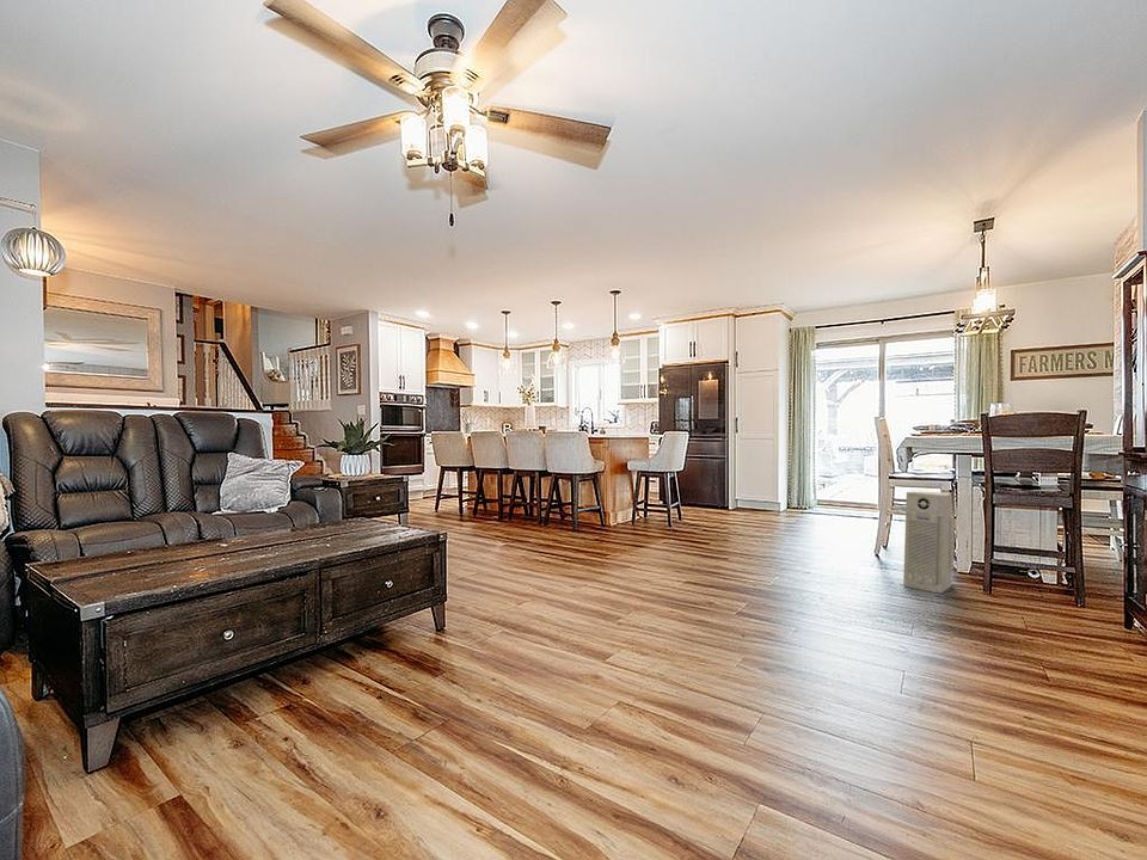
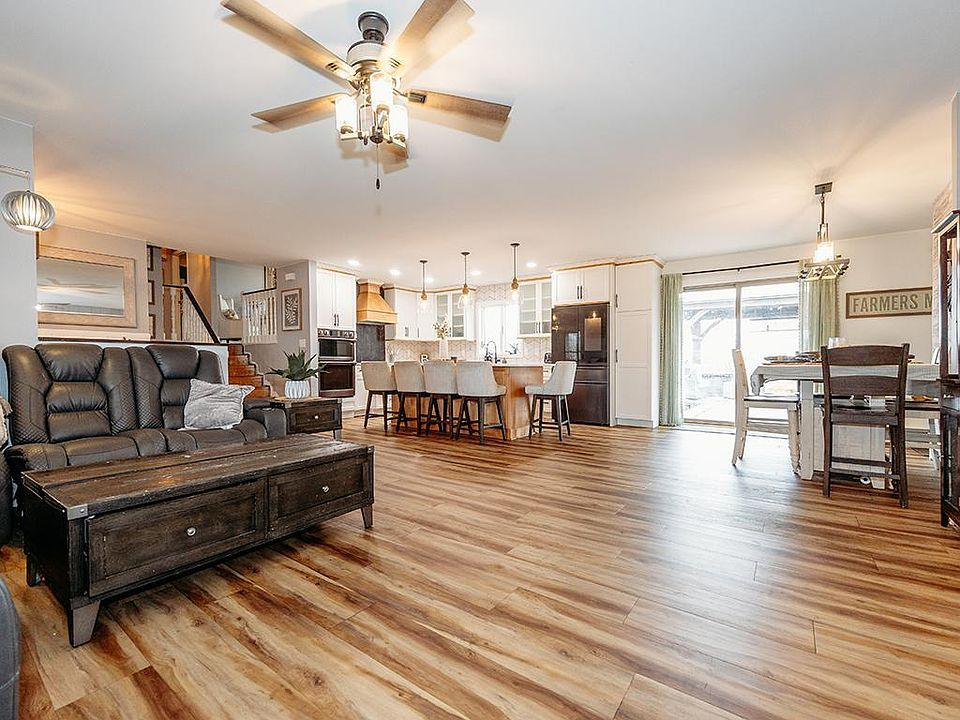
- air purifier [902,490,956,594]
